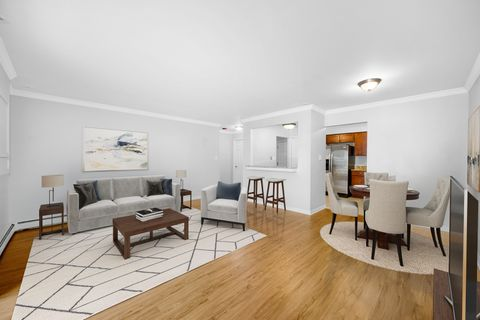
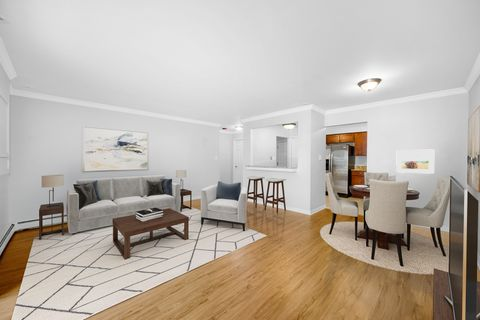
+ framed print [395,148,435,175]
